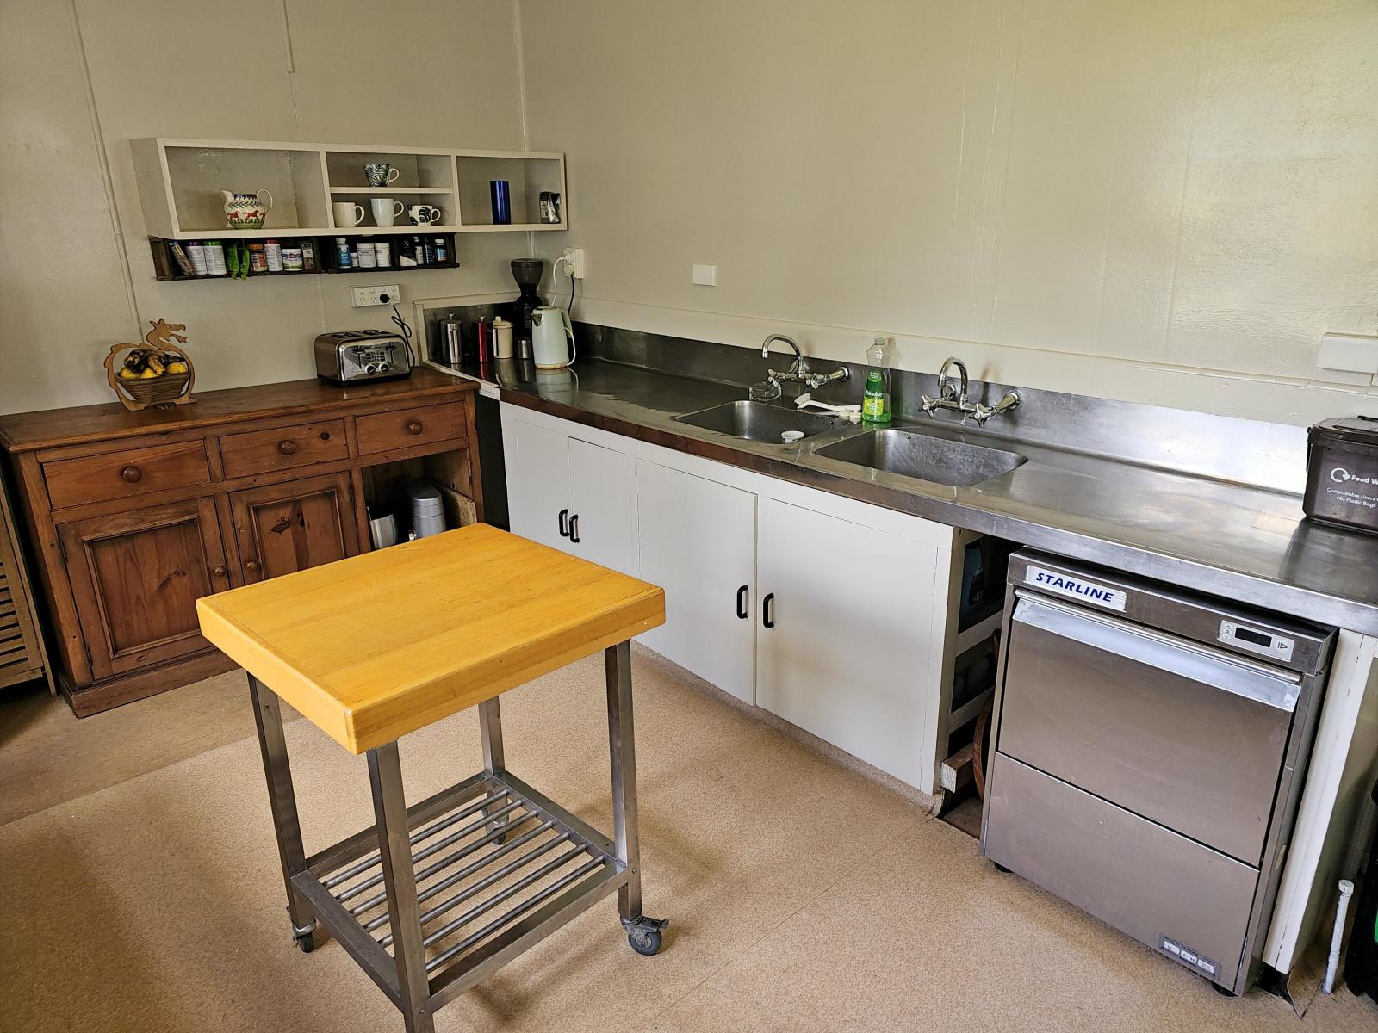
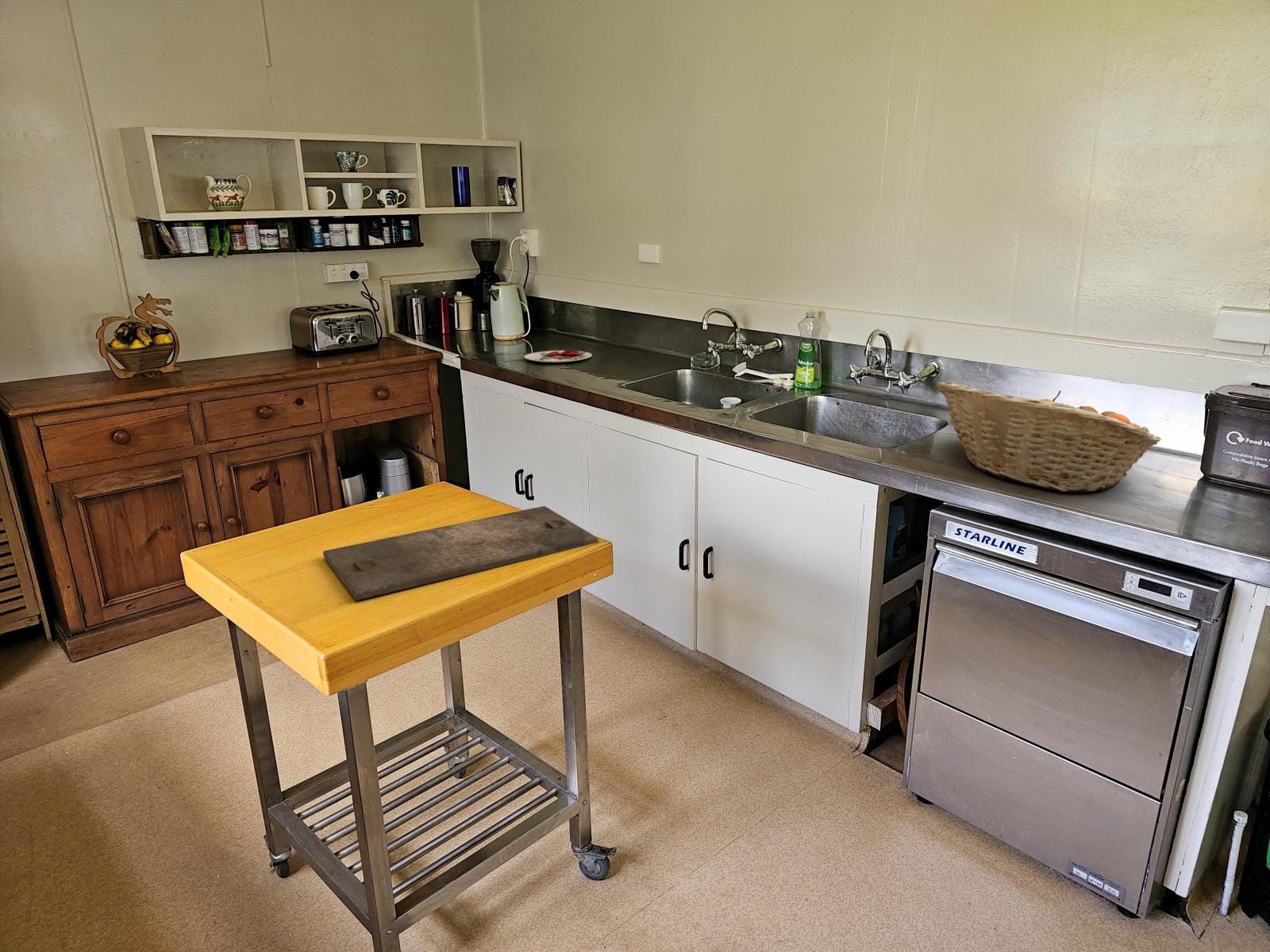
+ plate [524,349,593,363]
+ fruit basket [936,381,1162,493]
+ cutting board [322,505,599,601]
